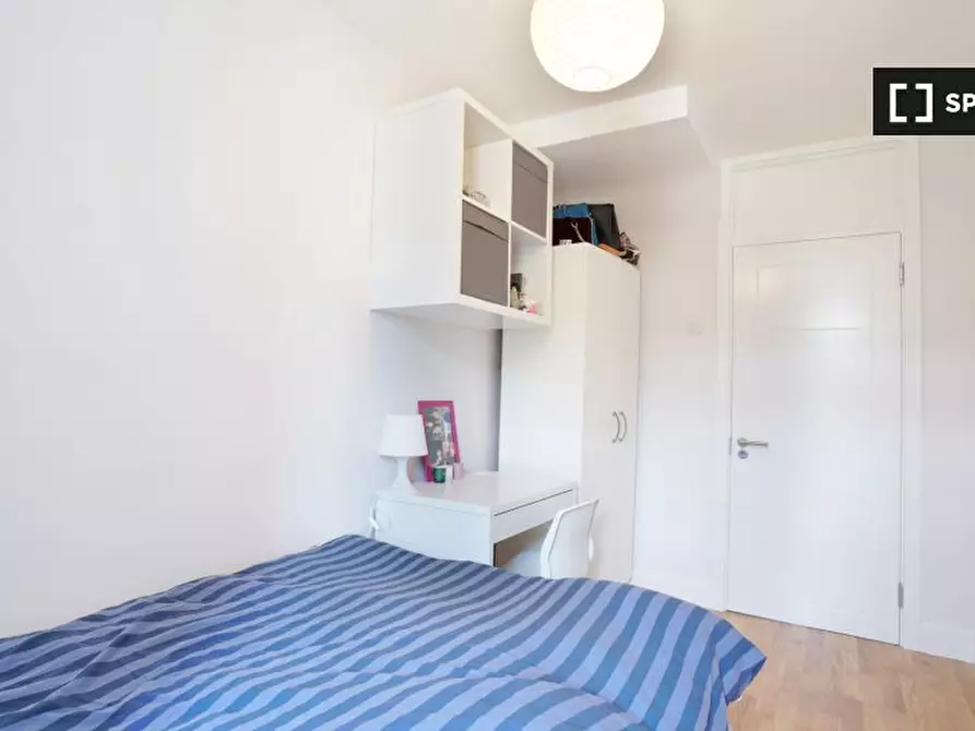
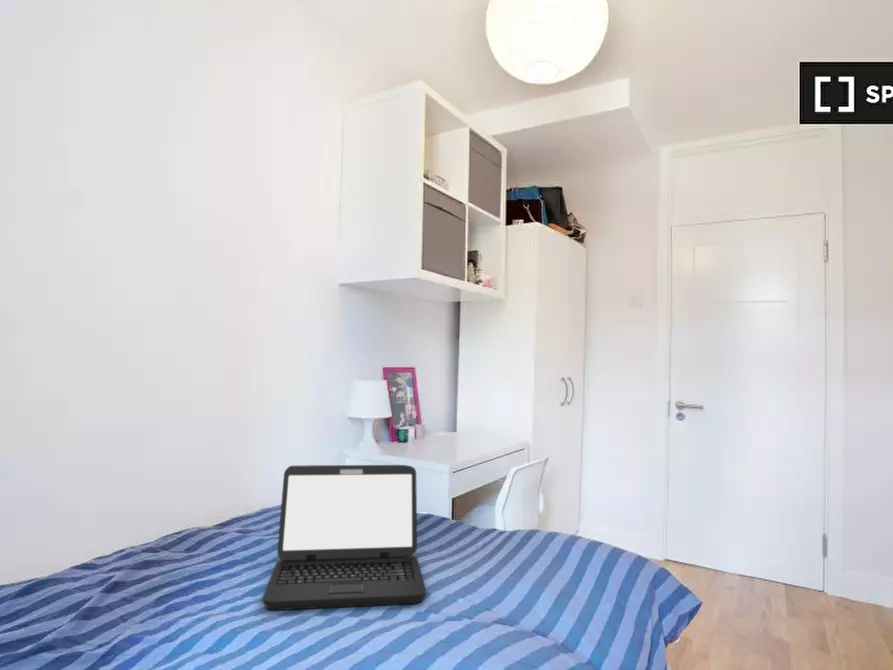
+ laptop [261,464,427,611]
